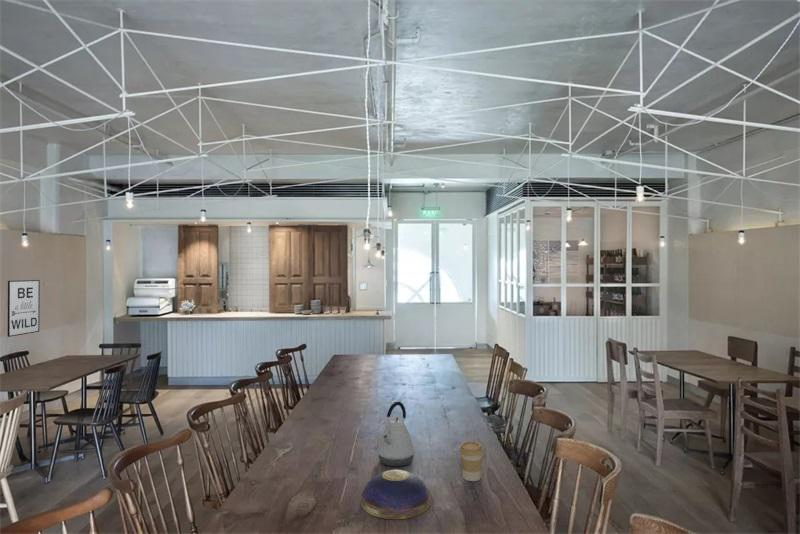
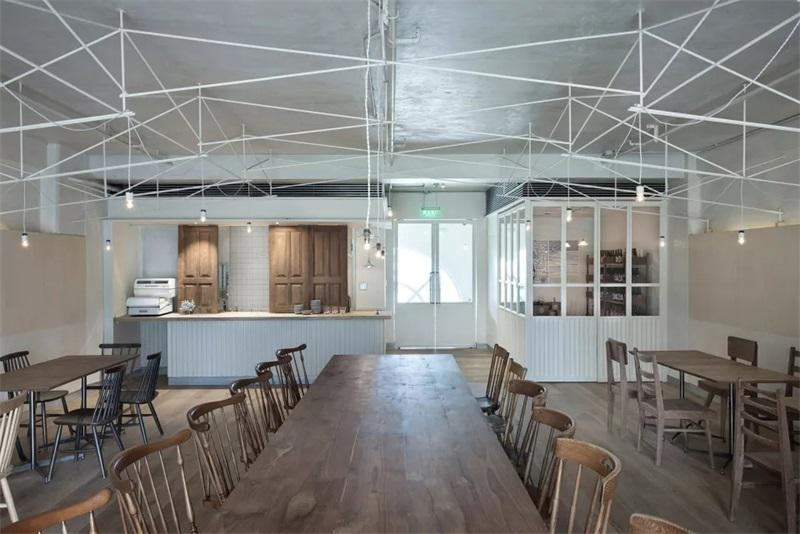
- kettle [376,401,416,467]
- wall art [7,279,41,338]
- decorative bowl [360,469,431,520]
- coffee cup [458,440,485,482]
